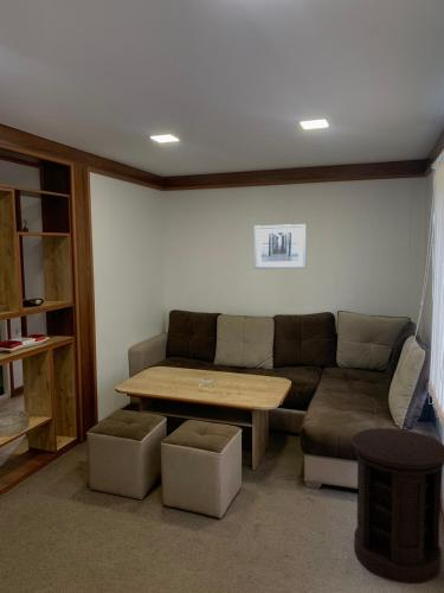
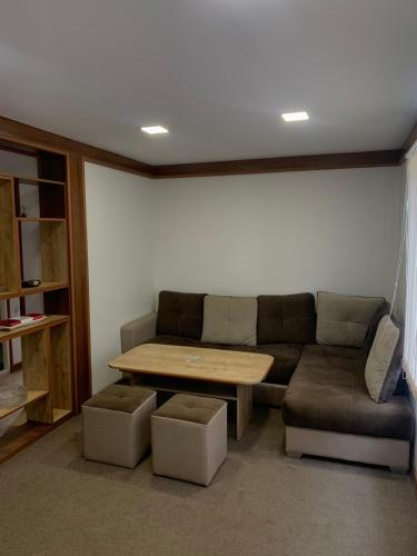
- side table [350,427,444,585]
- wall art [253,223,308,270]
